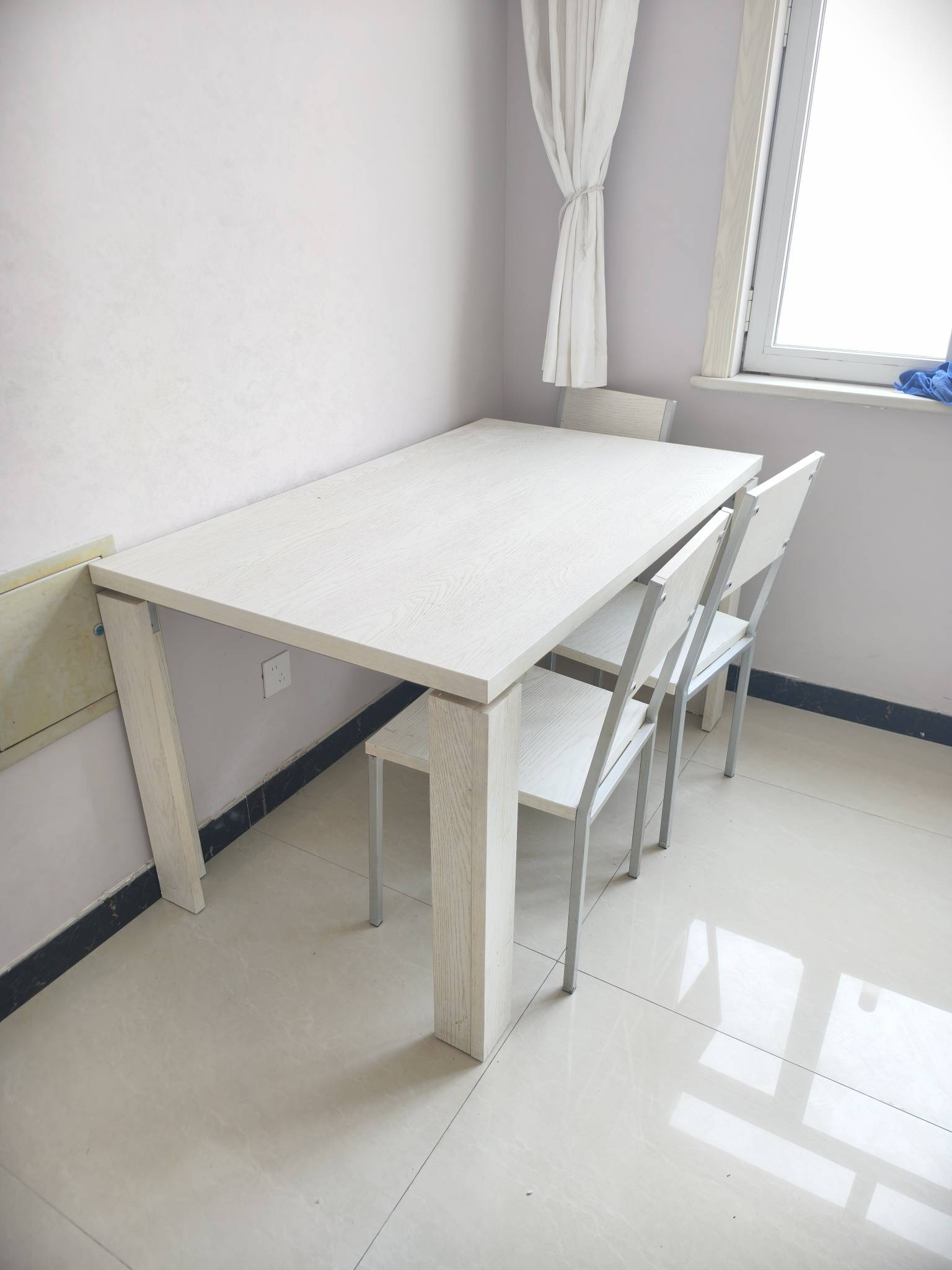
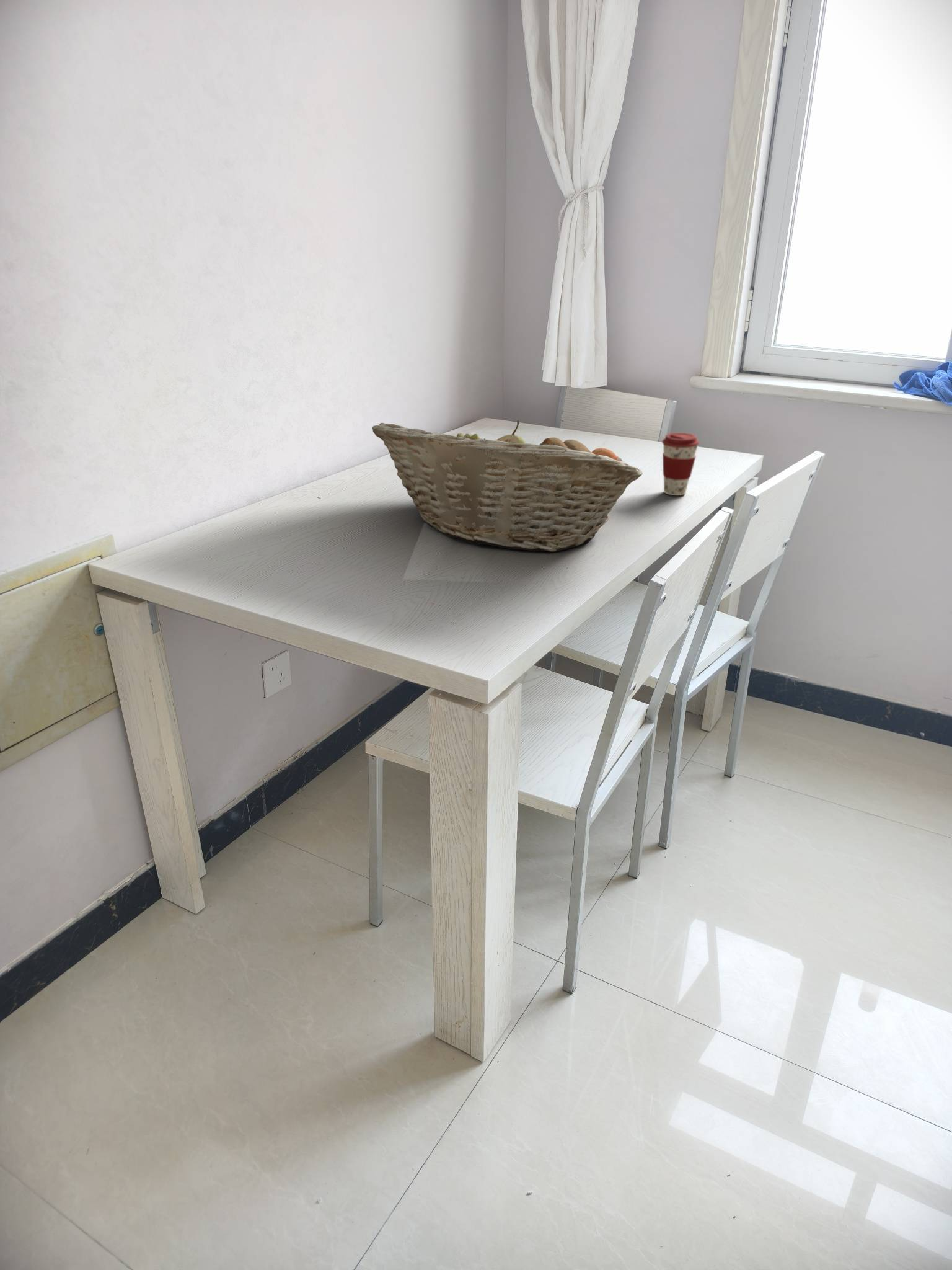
+ fruit basket [371,420,643,553]
+ coffee cup [661,432,700,496]
